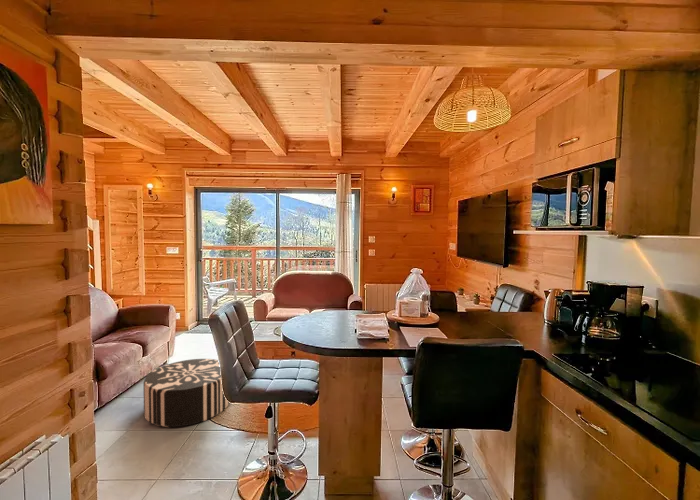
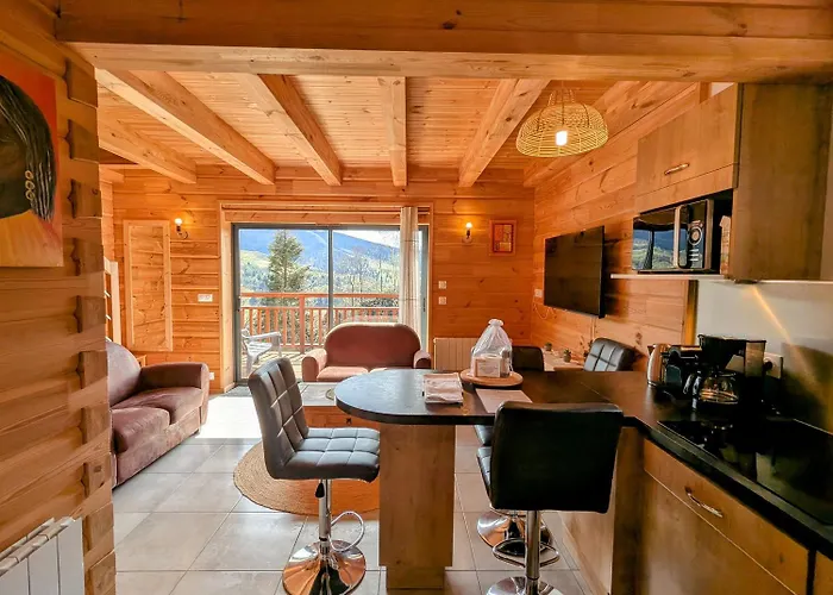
- pouf [142,358,230,428]
